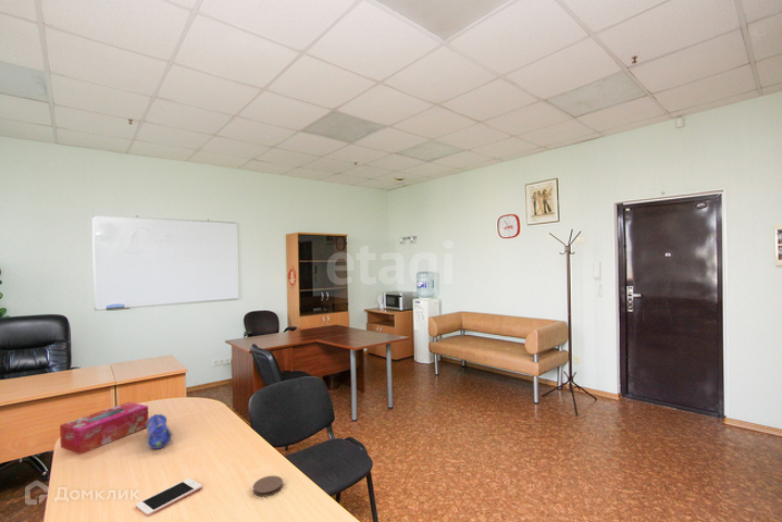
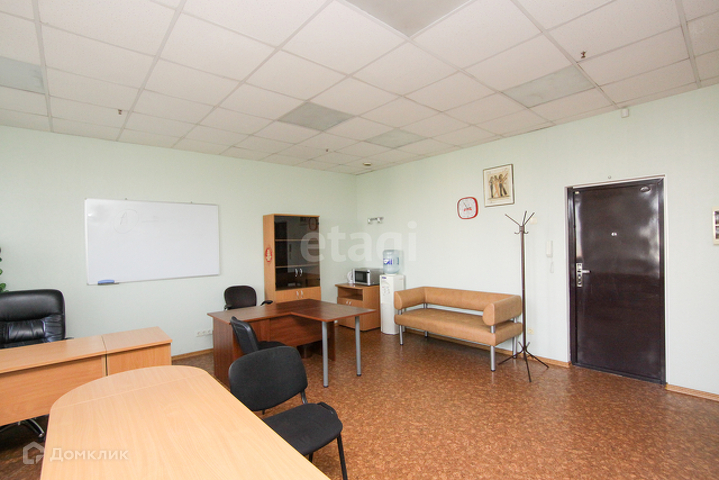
- cell phone [135,477,203,517]
- tissue box [59,401,149,456]
- pencil case [146,413,172,450]
- coaster [252,475,284,498]
